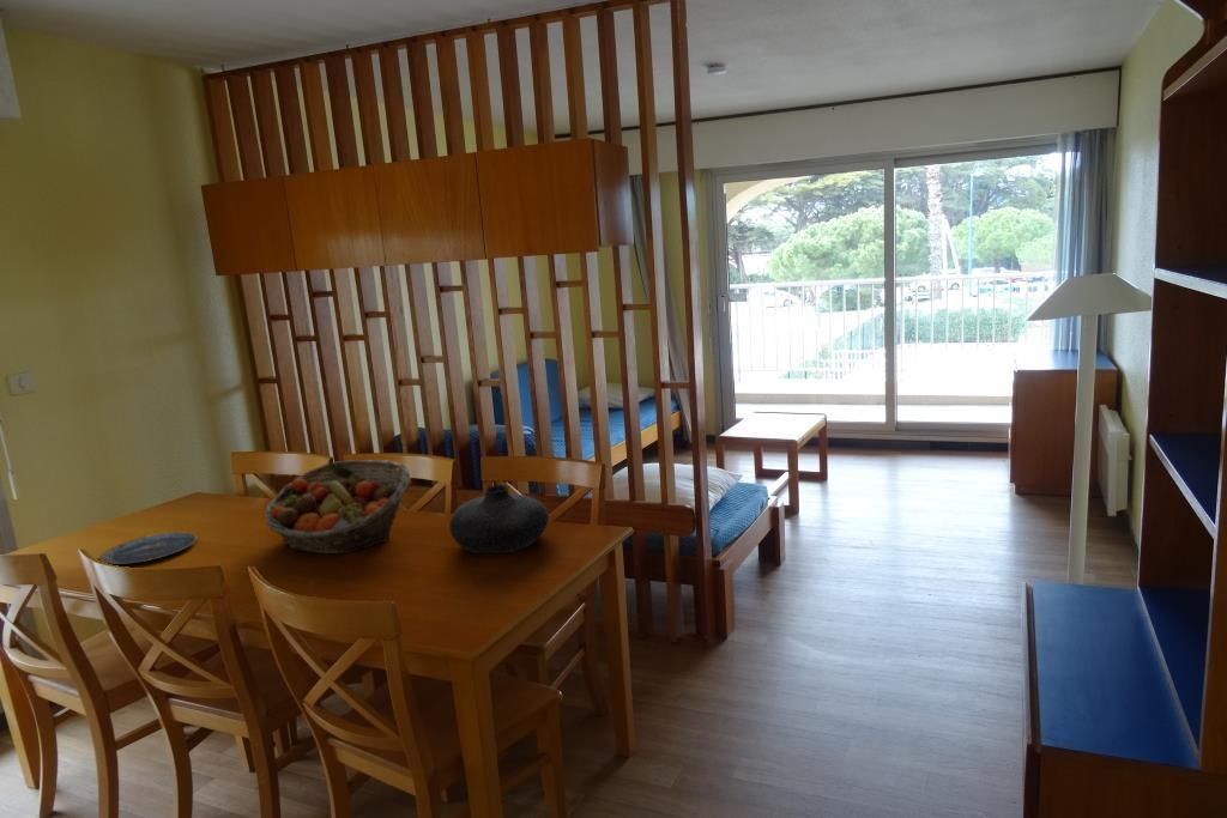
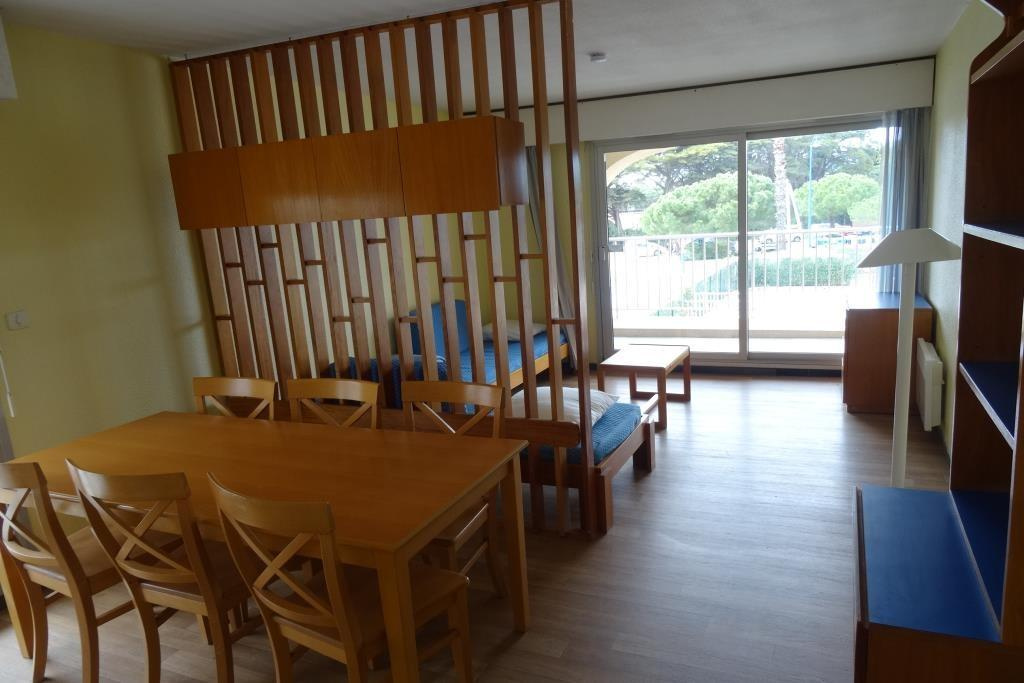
- plate [98,531,199,565]
- vase [448,483,550,555]
- fruit basket [262,459,411,556]
